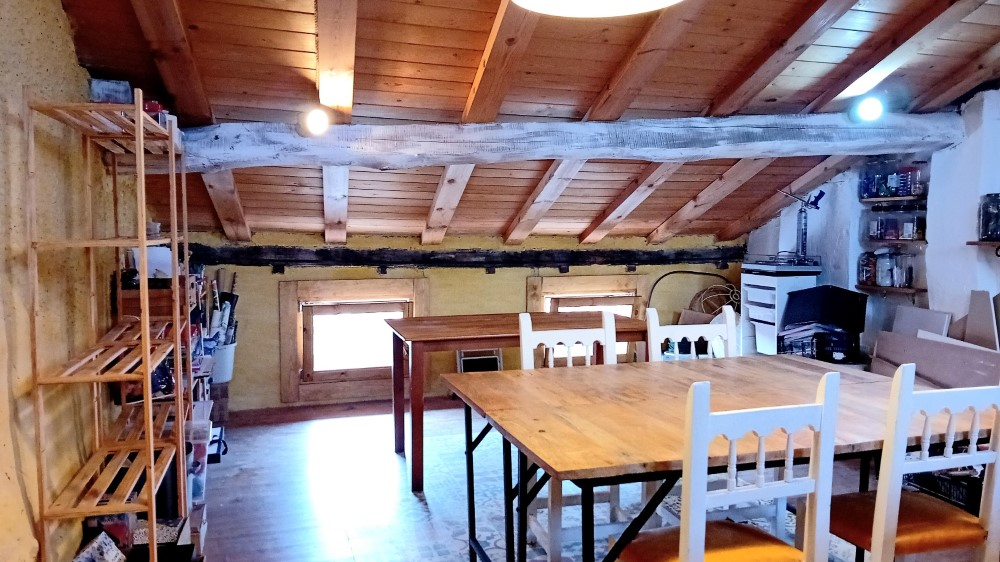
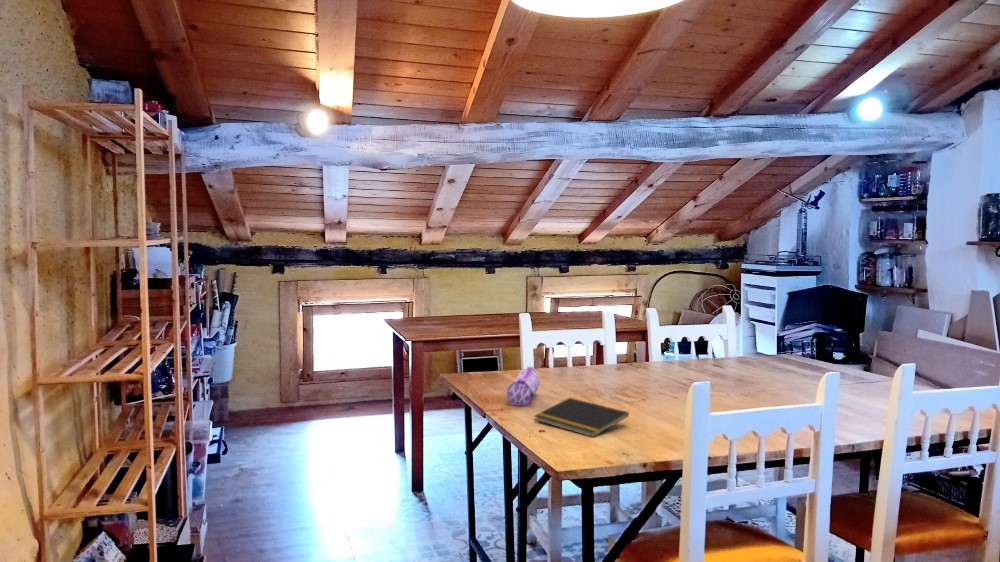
+ notepad [533,397,630,438]
+ pencil case [506,366,541,407]
